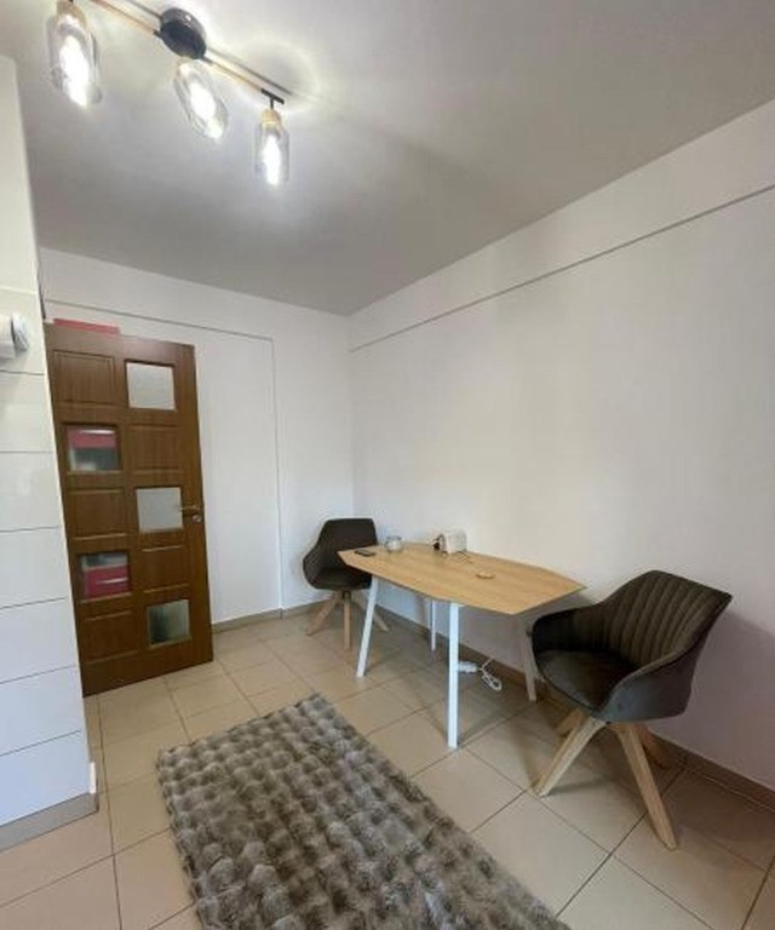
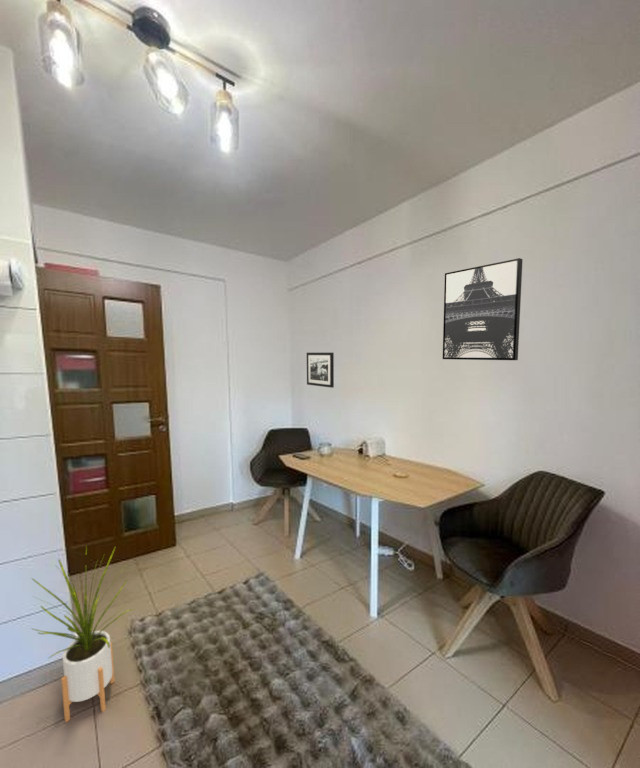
+ picture frame [306,352,335,389]
+ house plant [30,544,136,723]
+ wall art [442,257,524,361]
